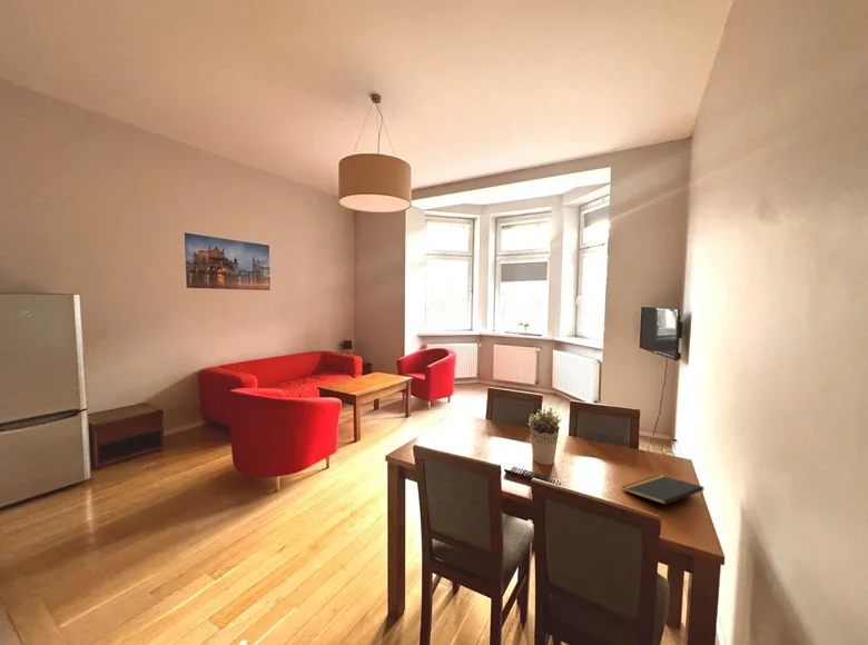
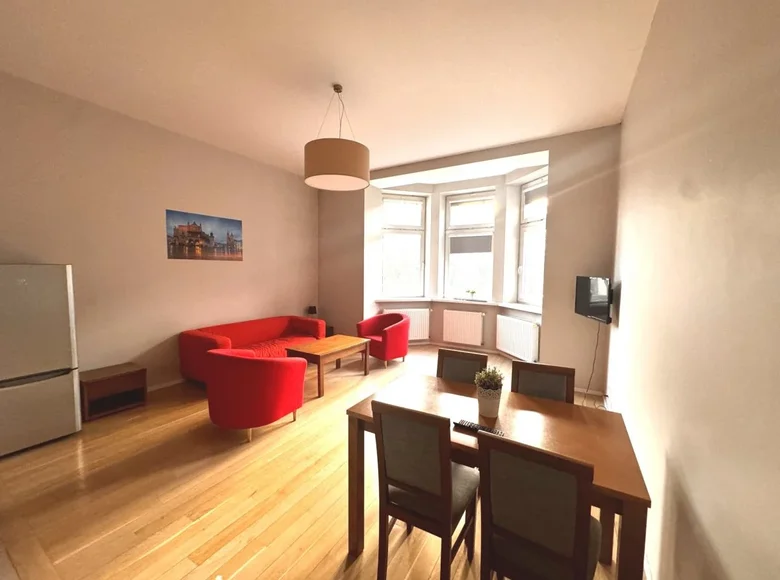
- notepad [621,474,706,506]
